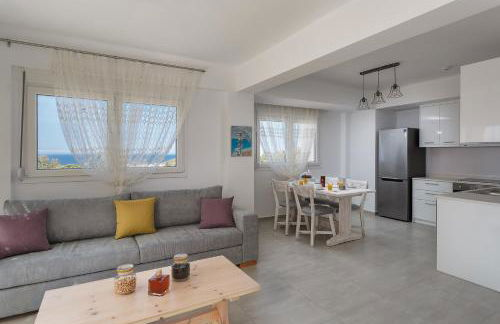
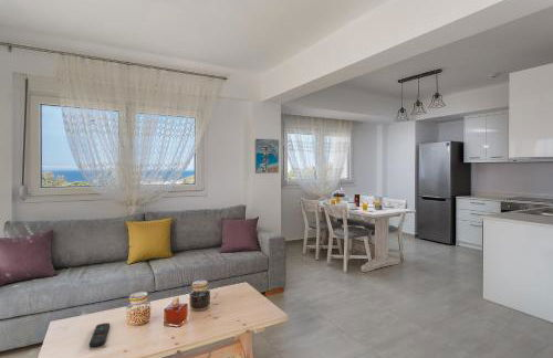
+ remote control [88,322,111,348]
